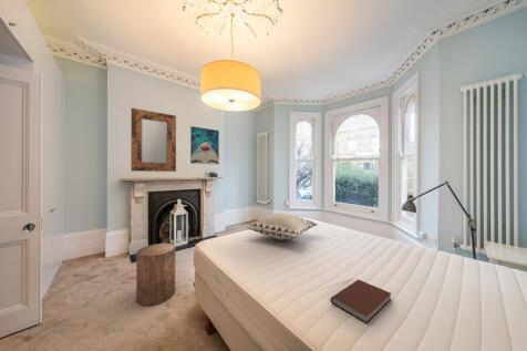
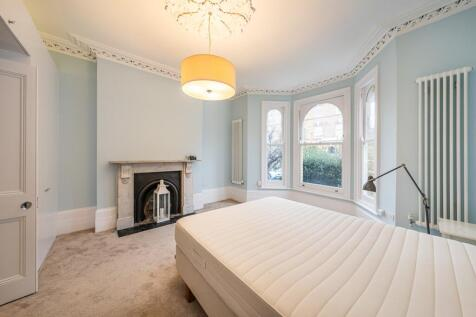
- decorative pillow [245,211,319,241]
- book [330,279,393,324]
- stool [135,242,176,307]
- home mirror [130,107,177,173]
- wall art [189,125,220,165]
